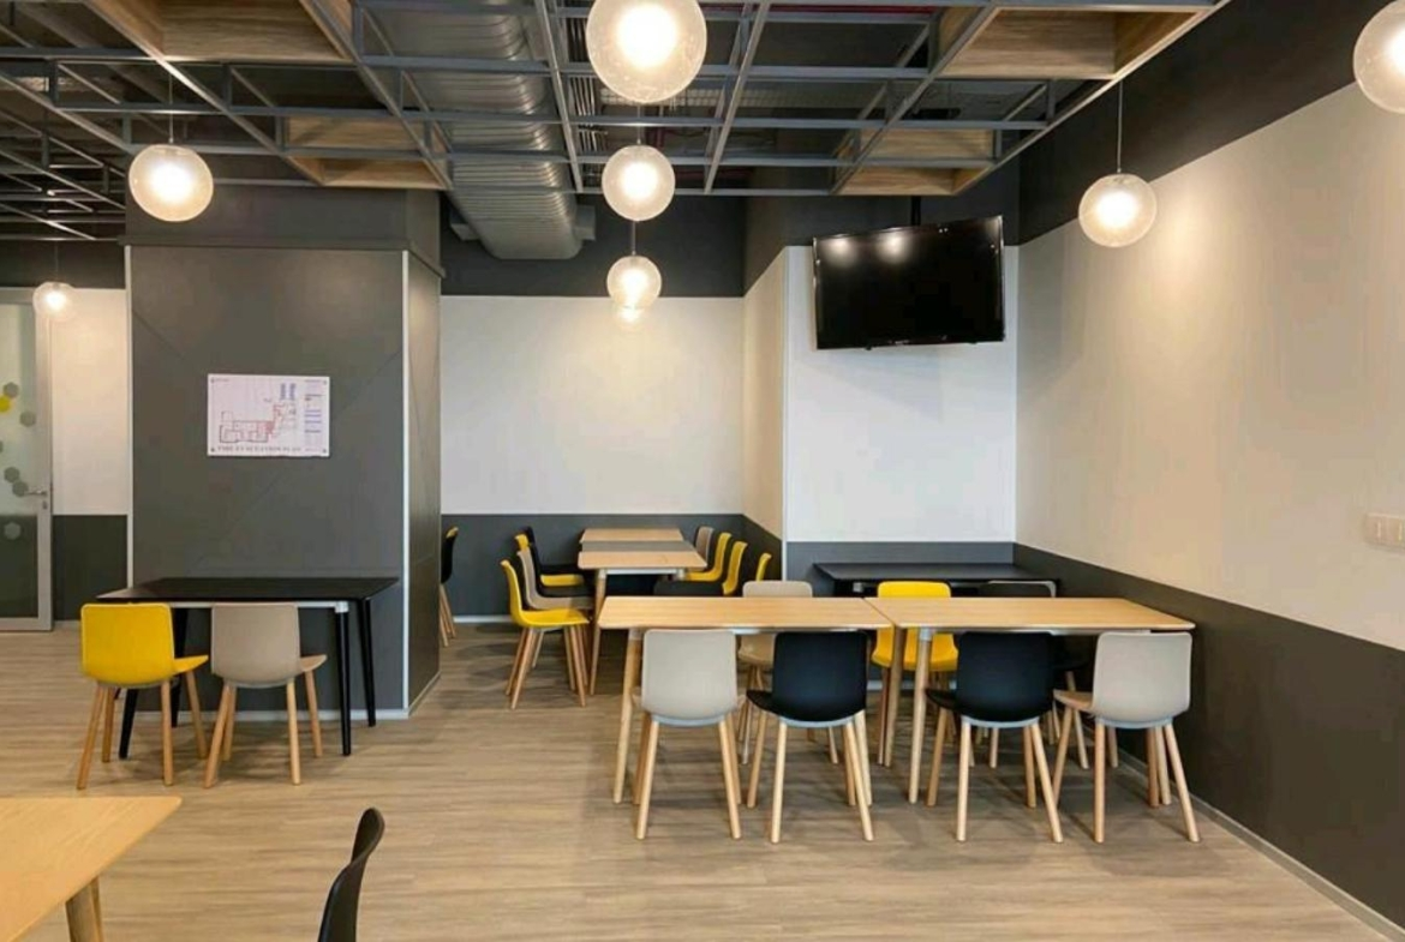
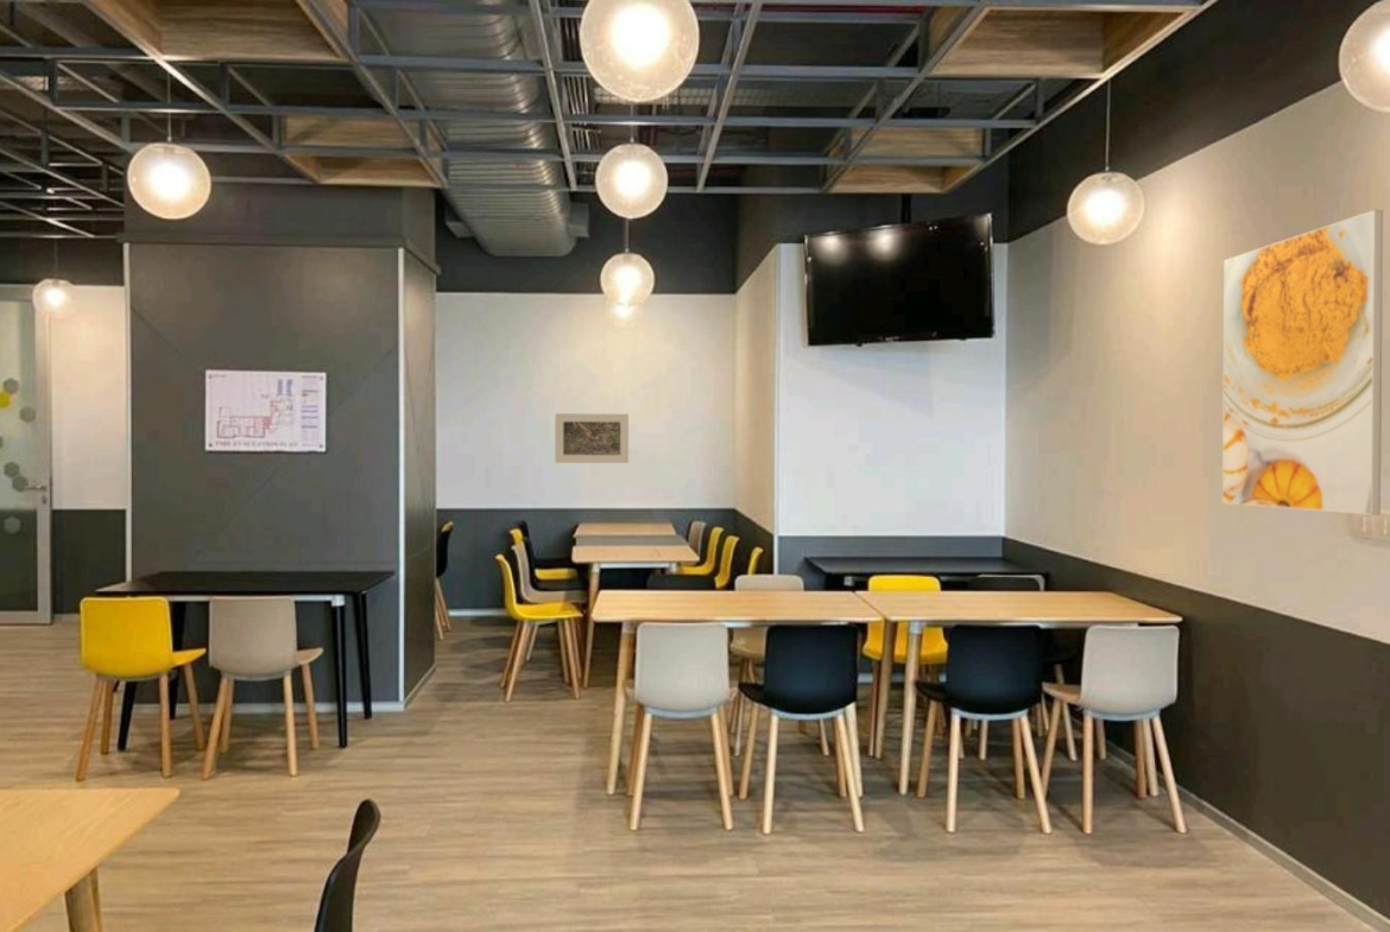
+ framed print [554,412,630,464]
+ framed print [1221,209,1384,516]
